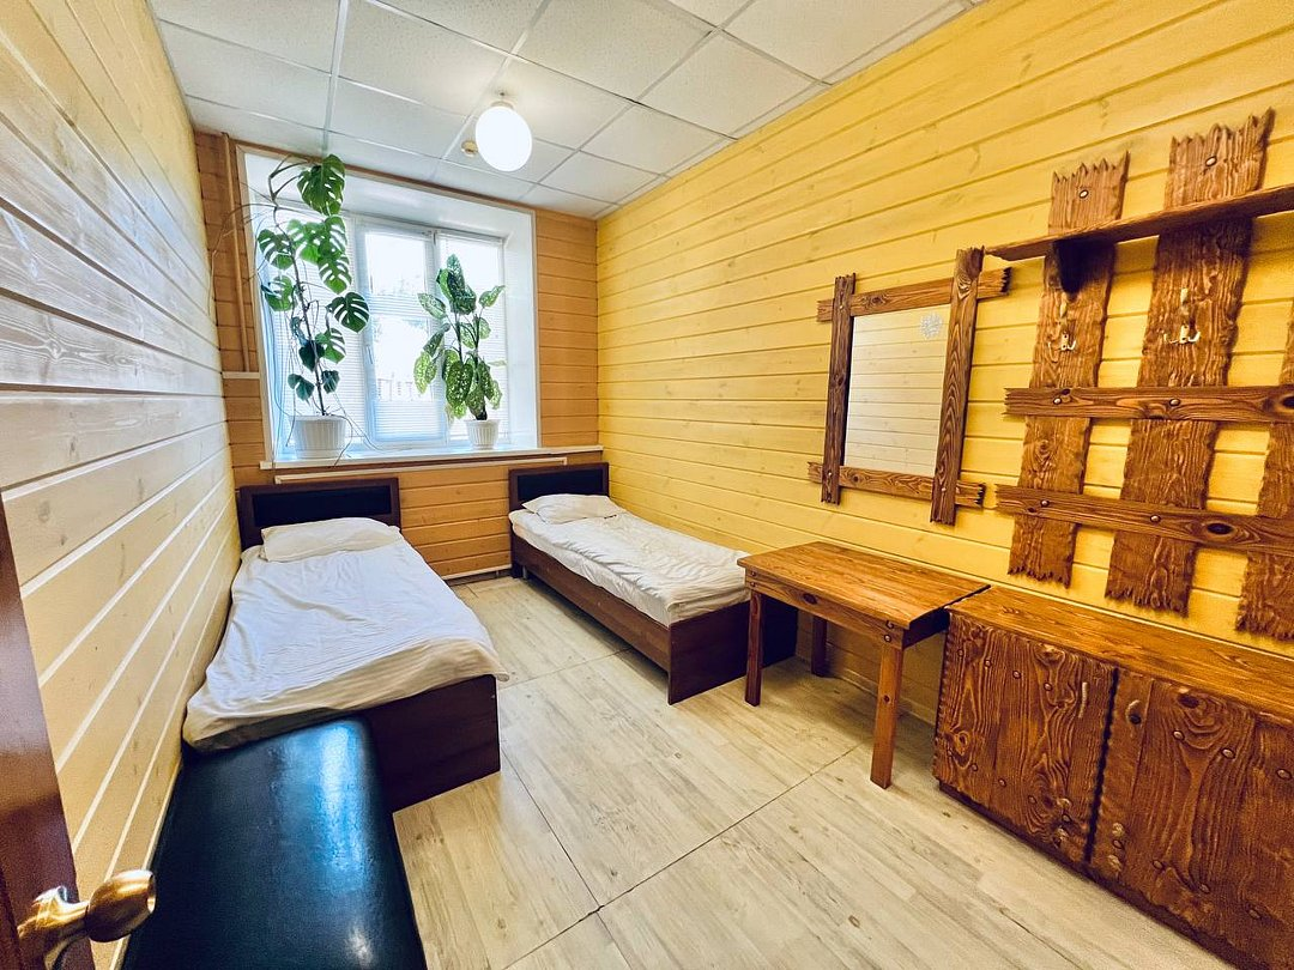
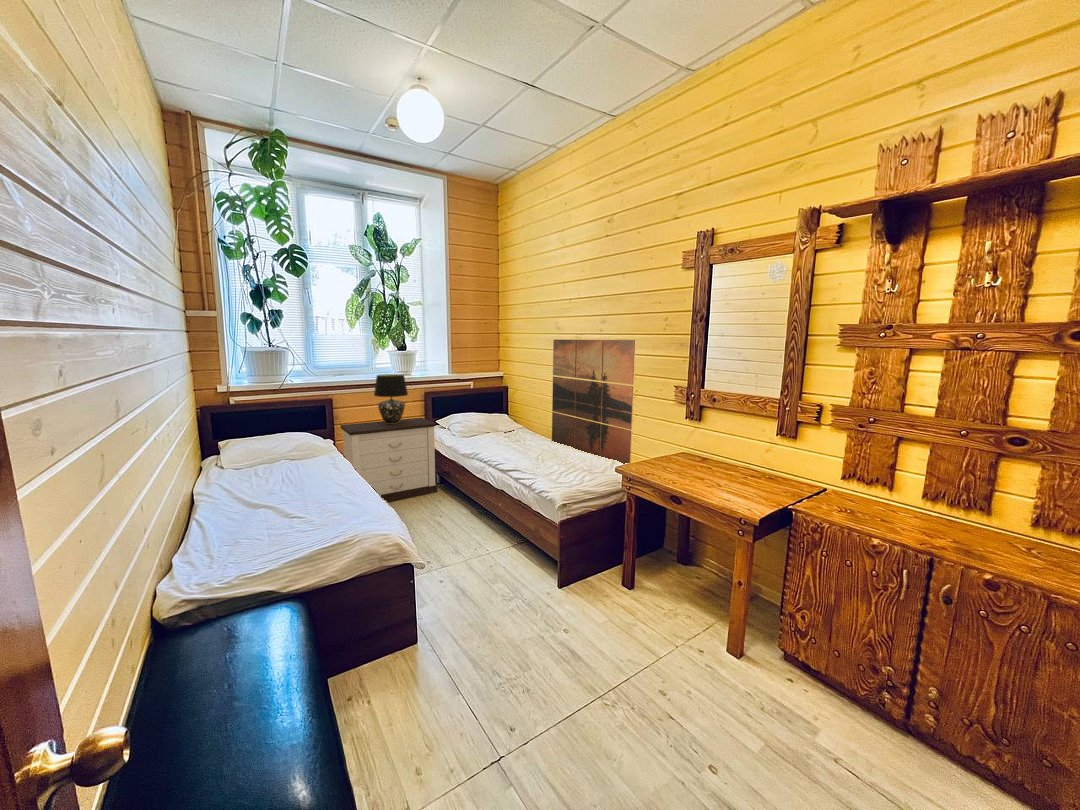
+ nightstand [339,417,438,503]
+ wall art [551,339,637,464]
+ table lamp [373,373,409,424]
